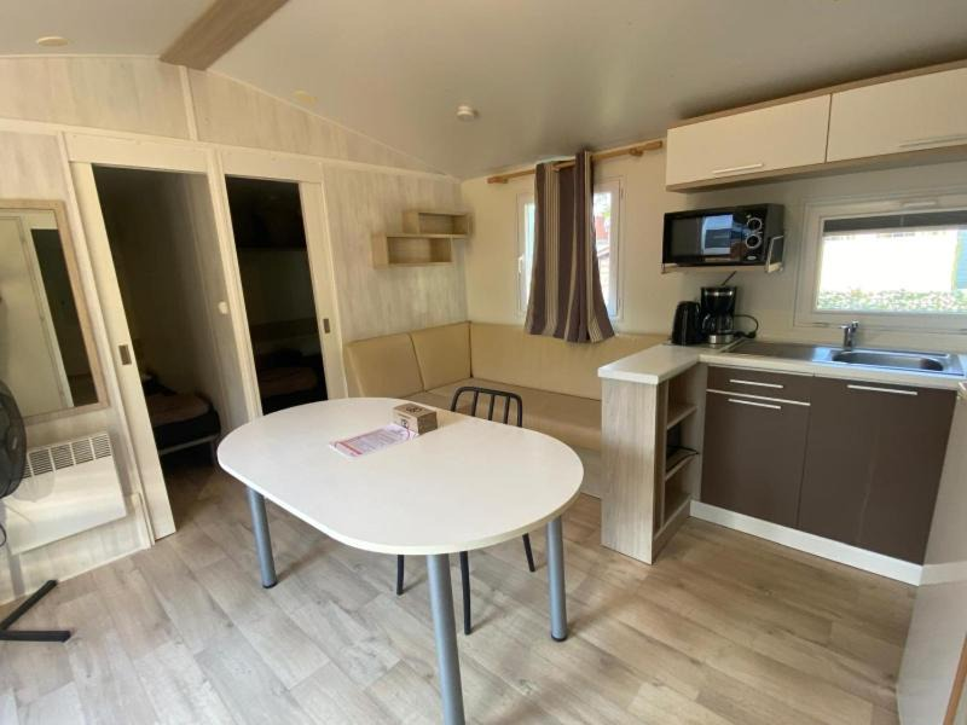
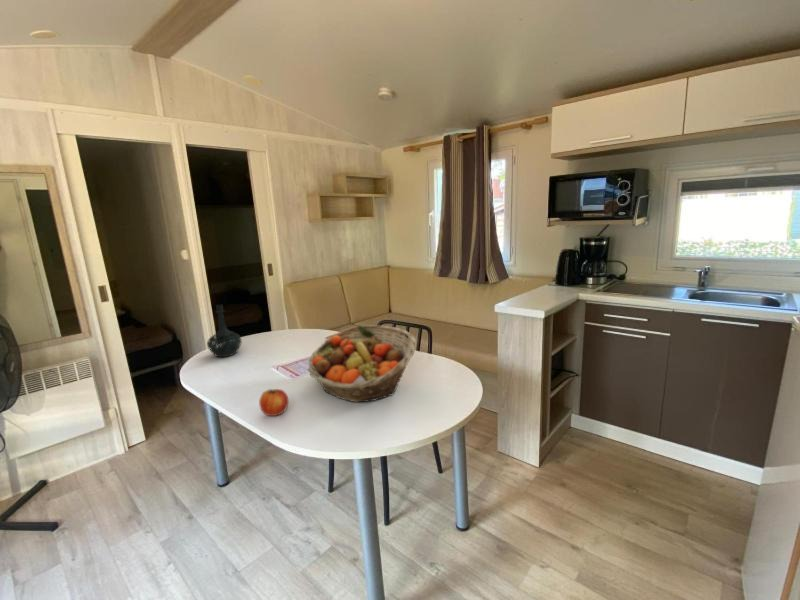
+ bottle [206,304,243,358]
+ apple [258,388,289,417]
+ fruit basket [307,324,417,403]
